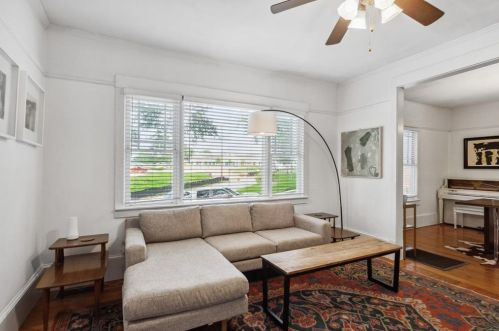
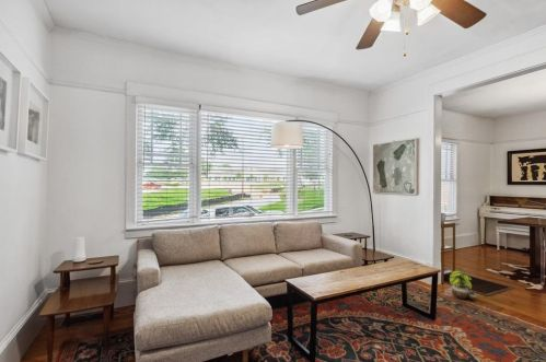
+ potted plant [449,267,477,301]
